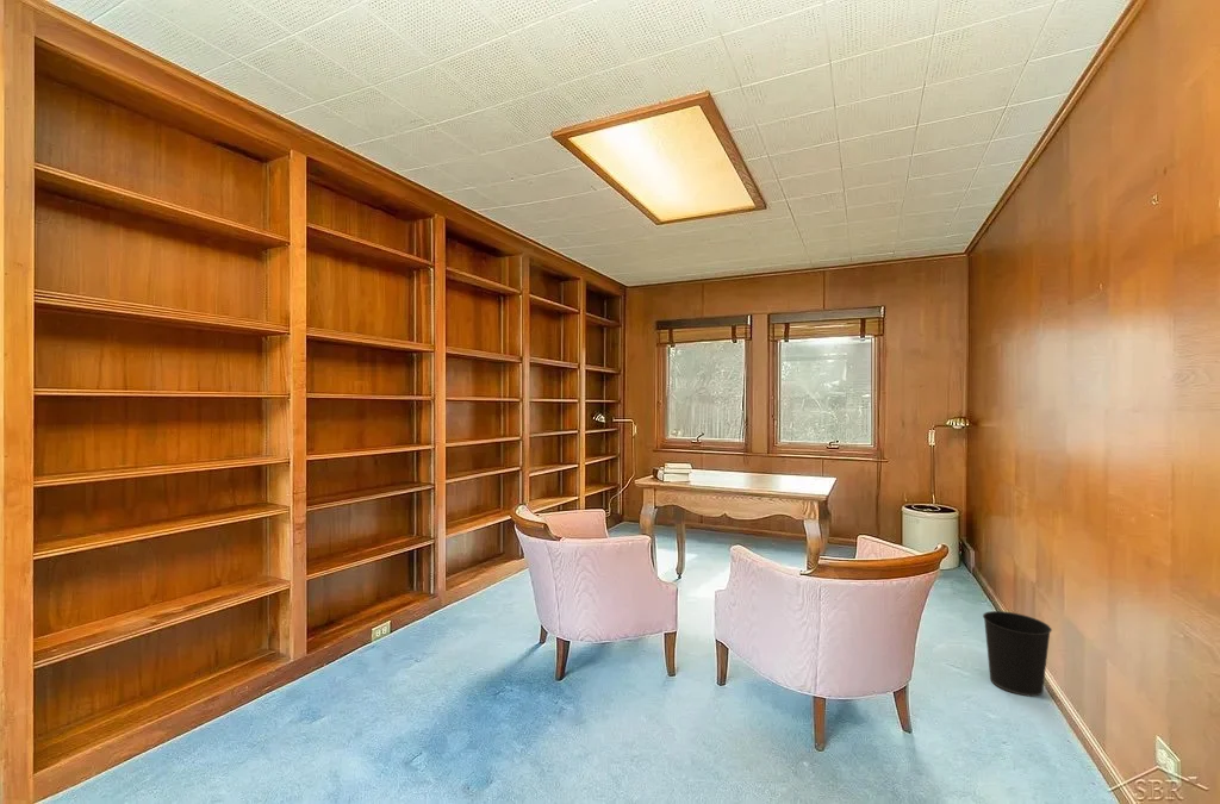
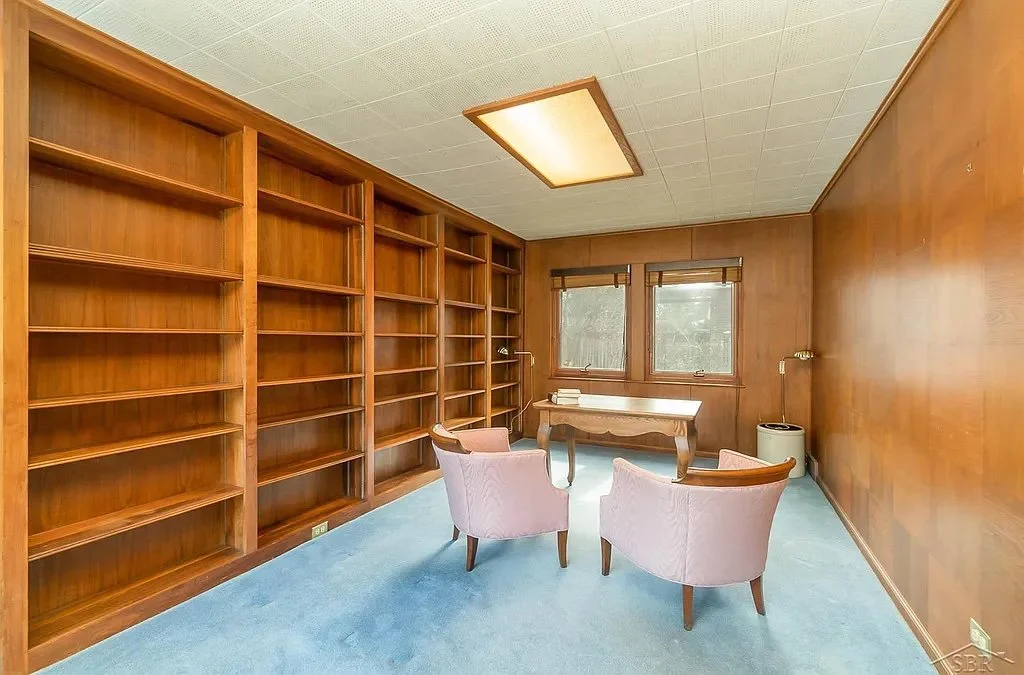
- wastebasket [982,610,1053,698]
